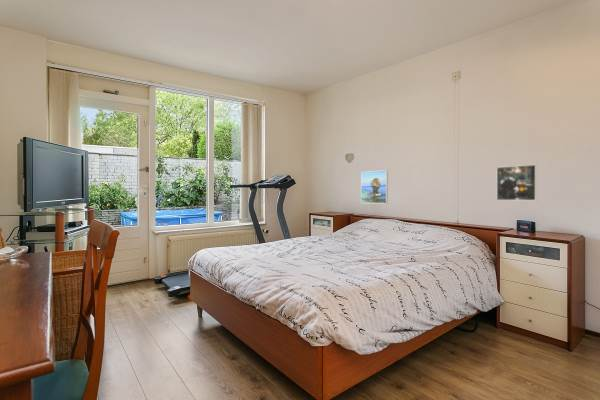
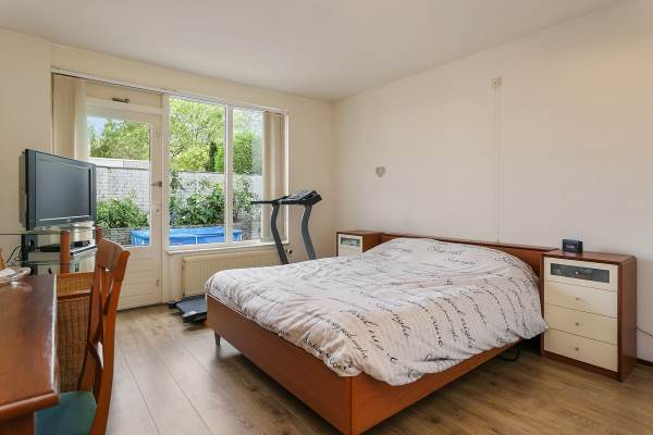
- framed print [496,164,538,201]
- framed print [360,169,389,205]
